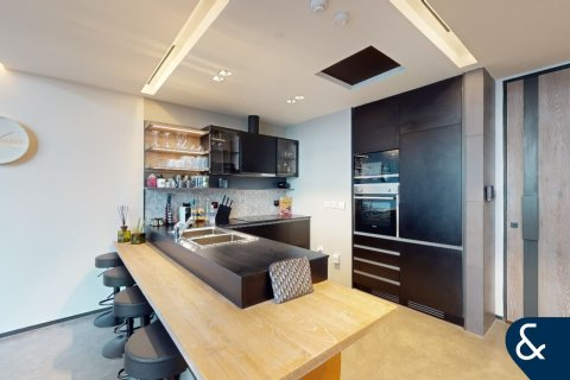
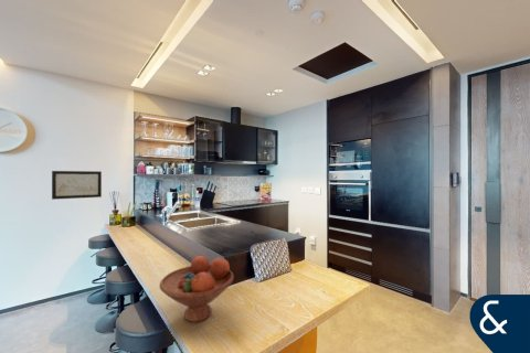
+ wall art [51,170,103,201]
+ fruit bowl [158,255,235,323]
